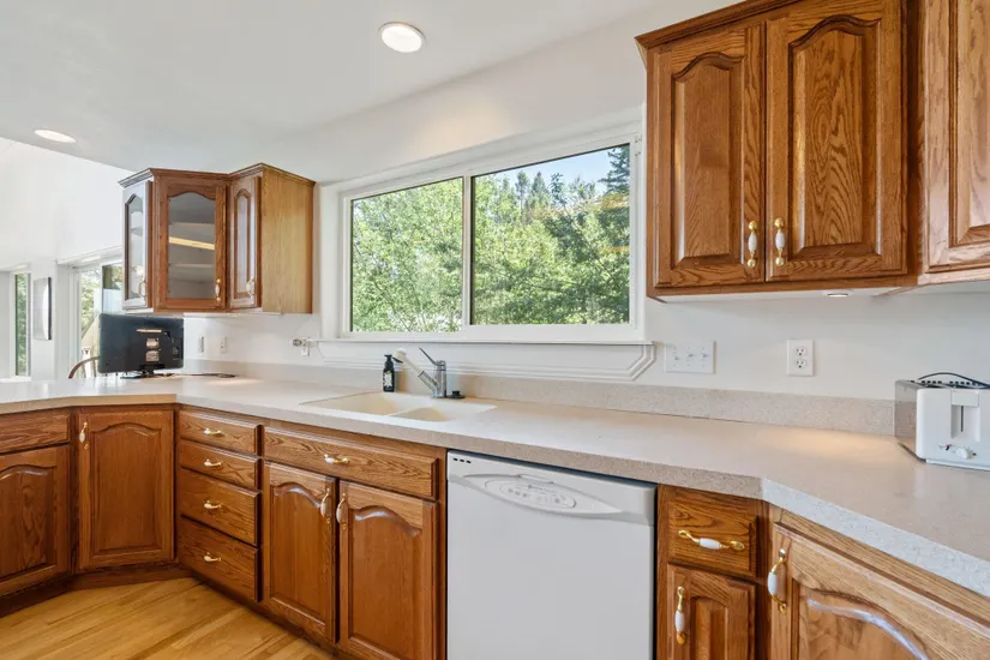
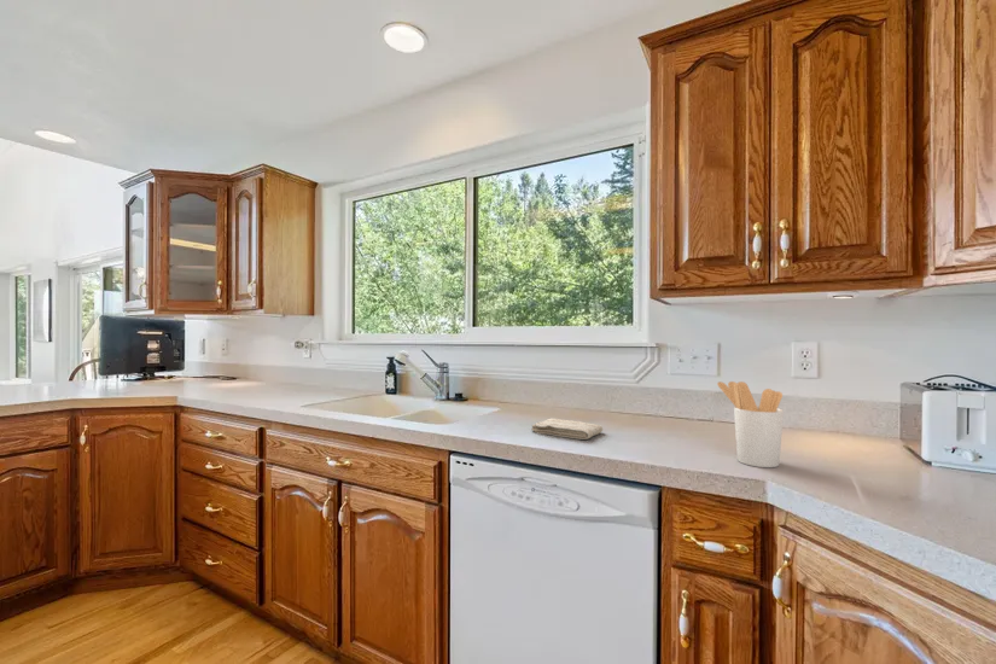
+ utensil holder [716,380,785,468]
+ washcloth [530,418,604,441]
